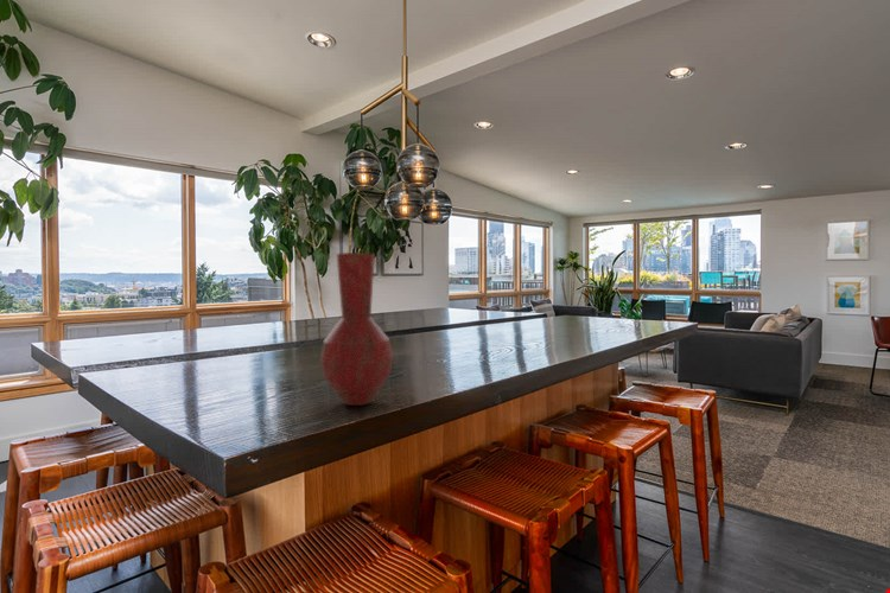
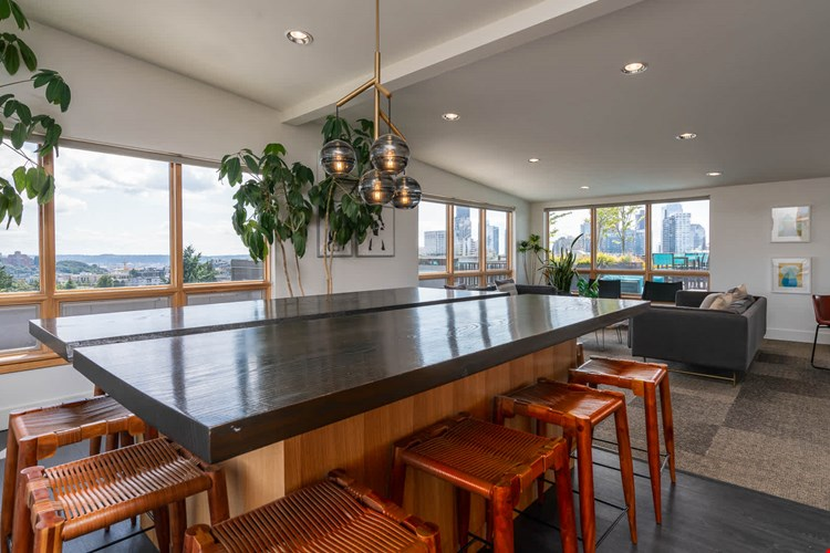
- vase [319,251,394,407]
